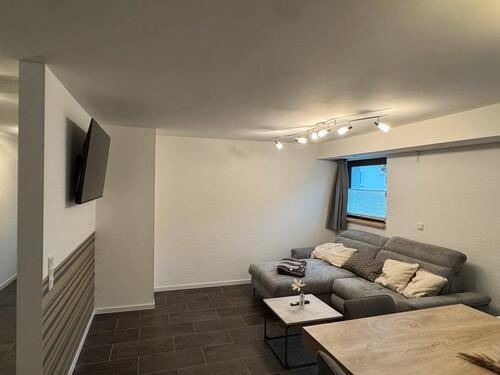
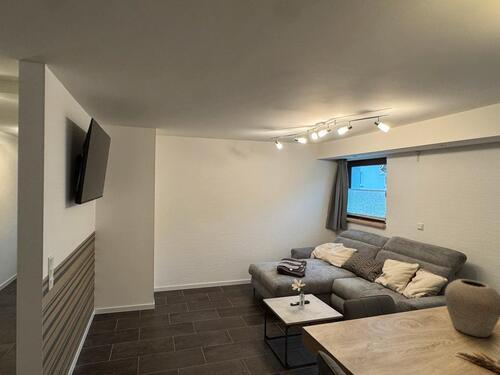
+ vase [444,278,500,338]
